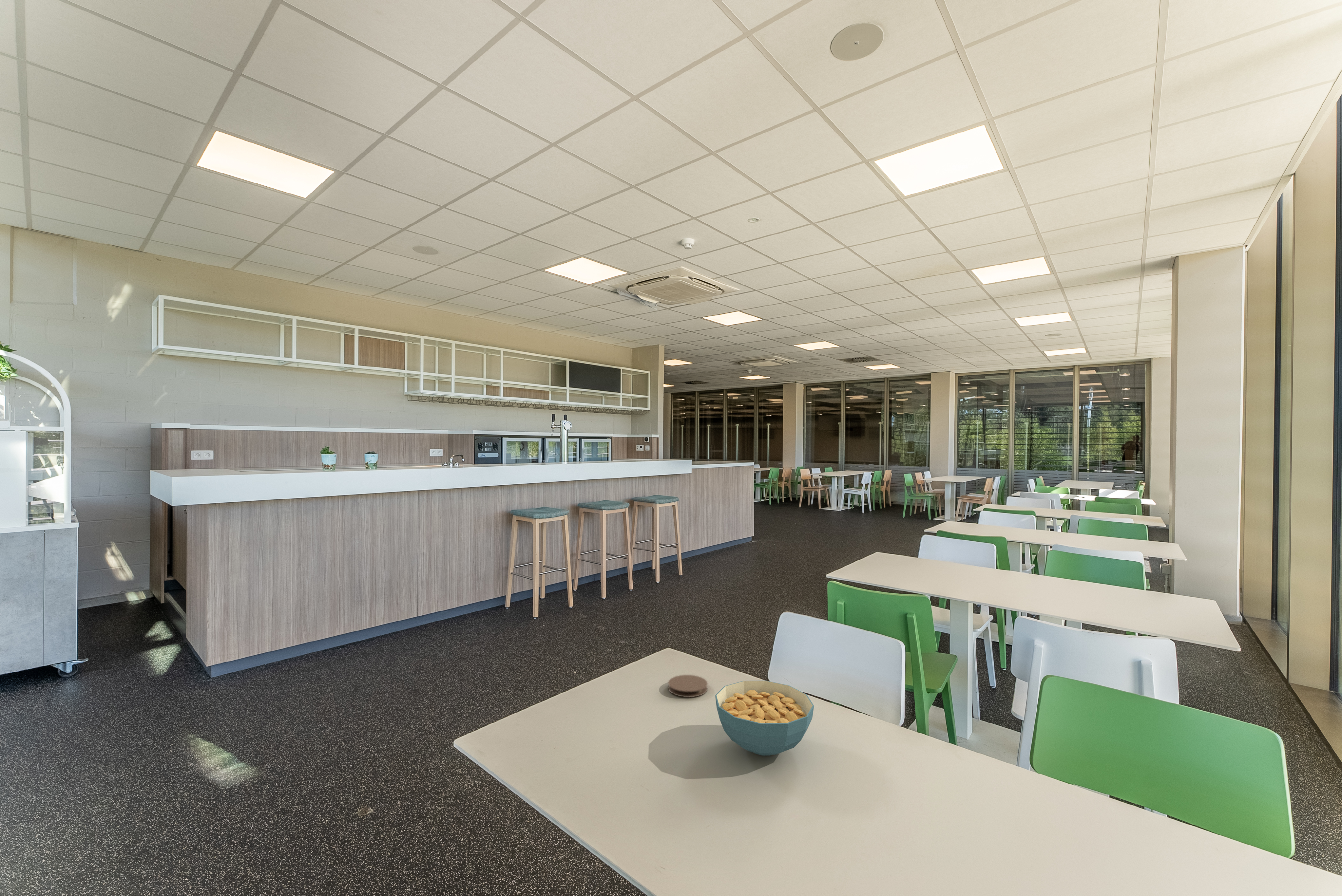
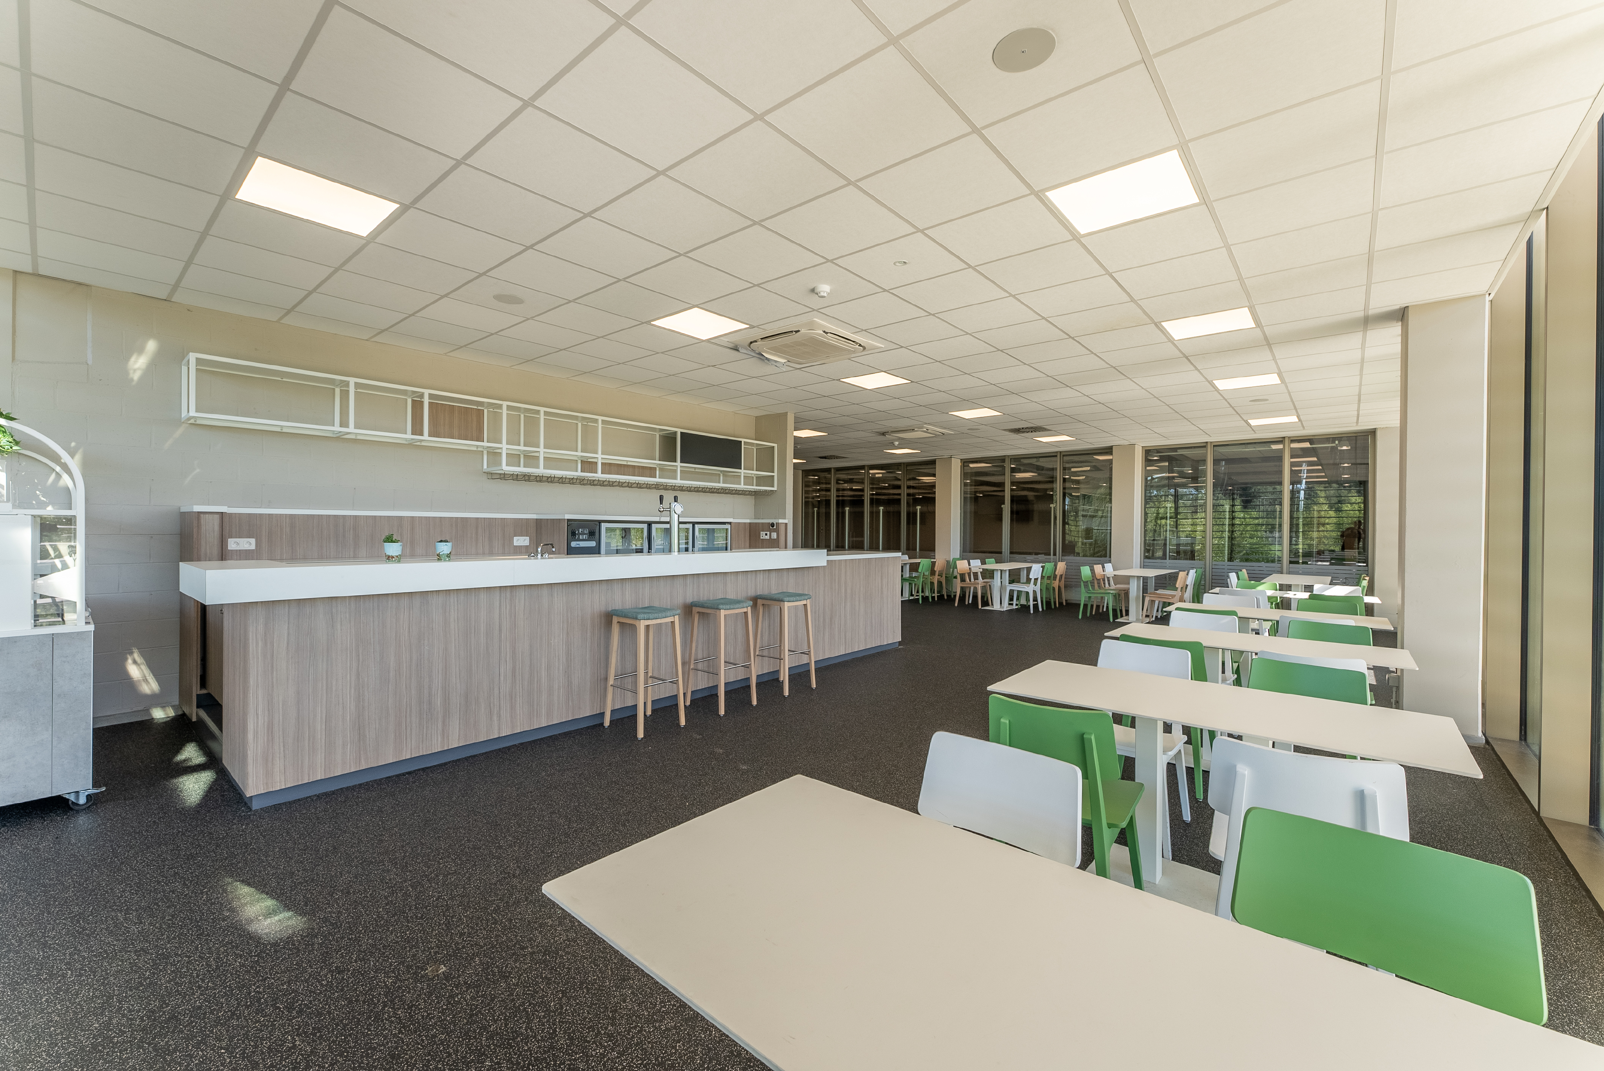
- coaster [668,675,708,698]
- cereal bowl [715,680,815,756]
